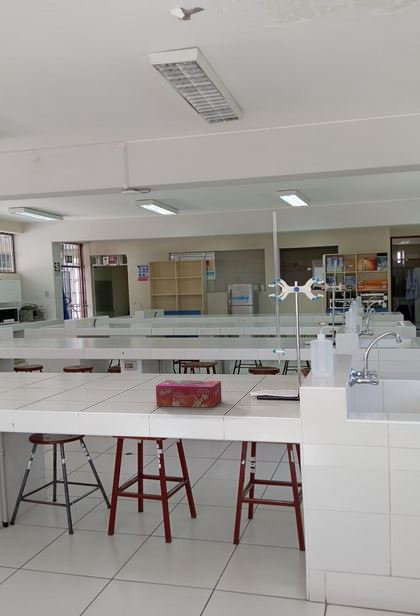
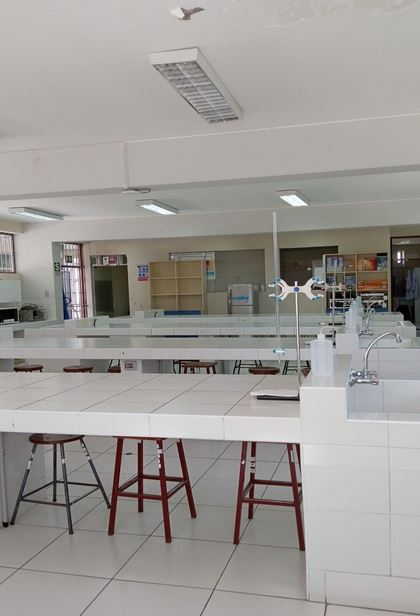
- tissue box [155,379,223,409]
